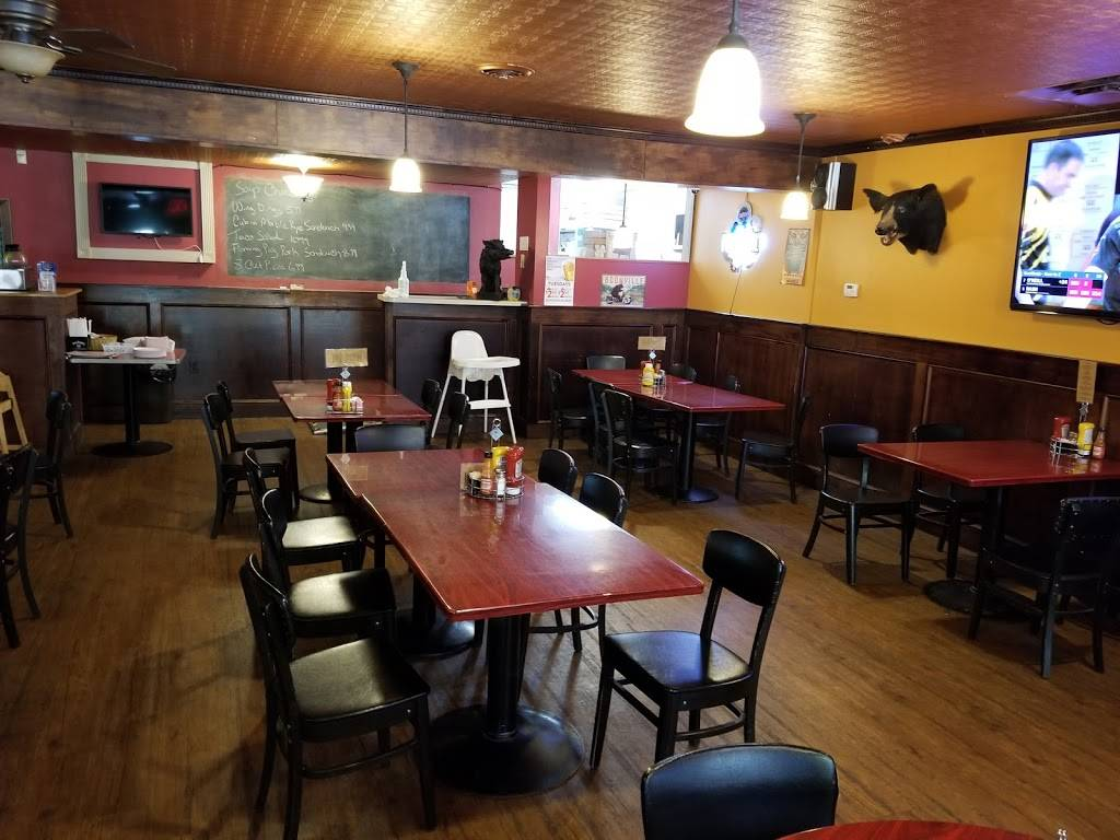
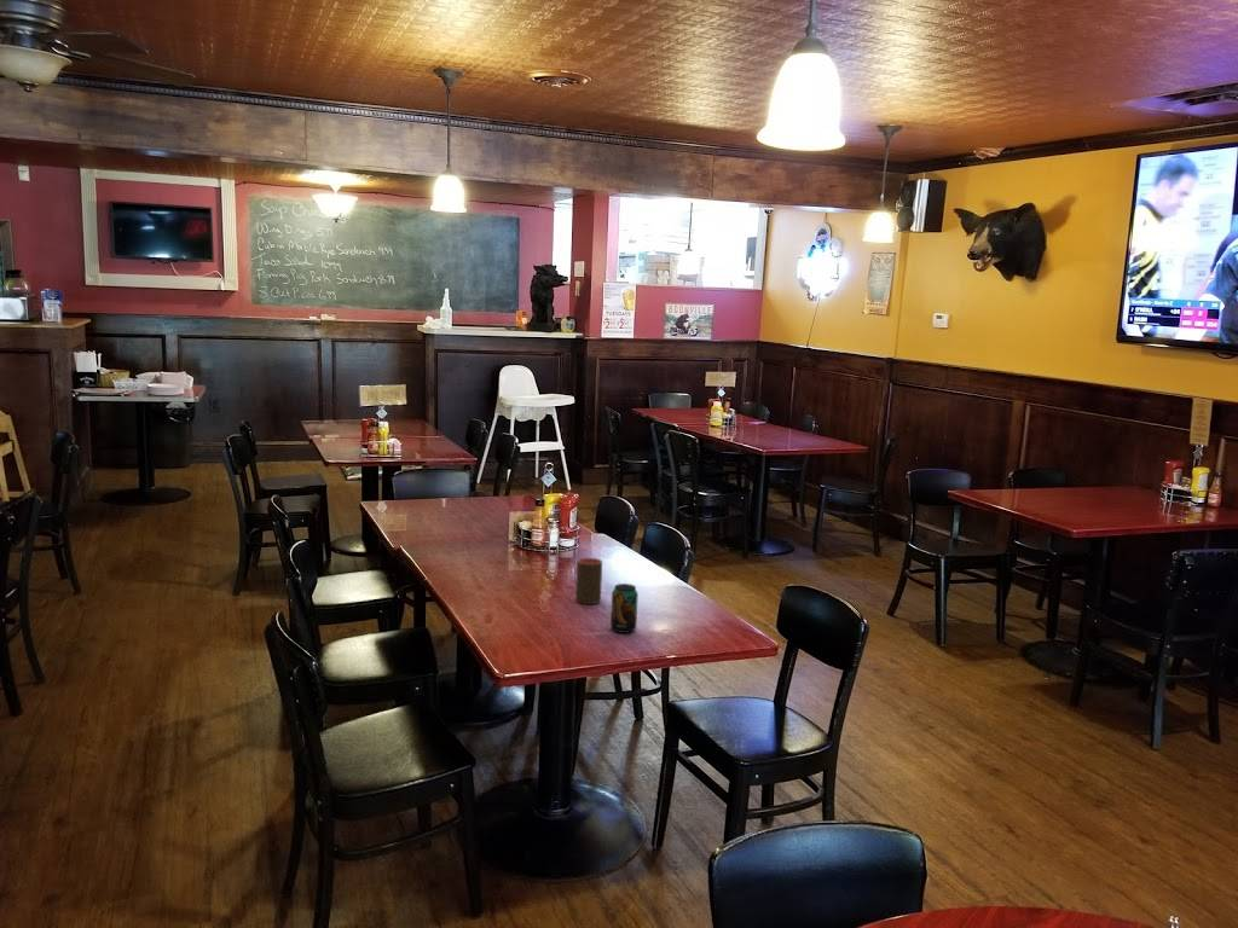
+ beverage can [609,582,640,634]
+ cup [574,557,603,605]
